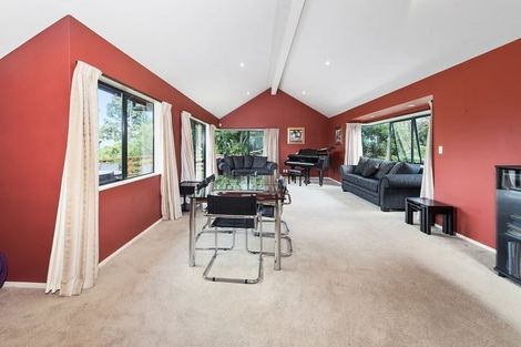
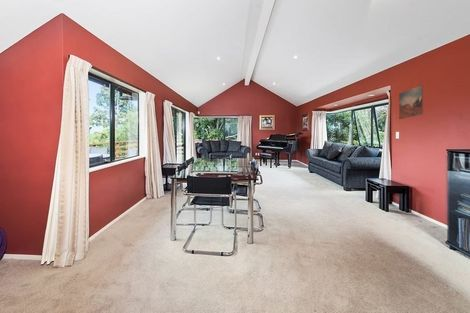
+ wall art [398,84,424,120]
